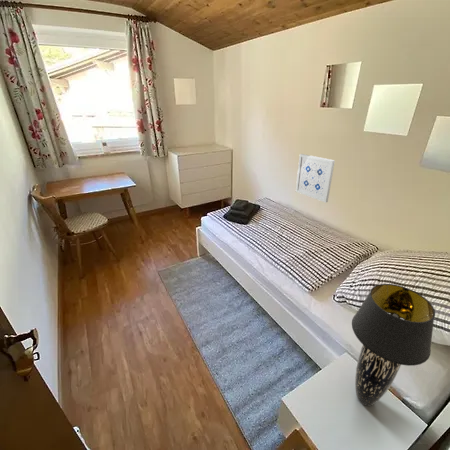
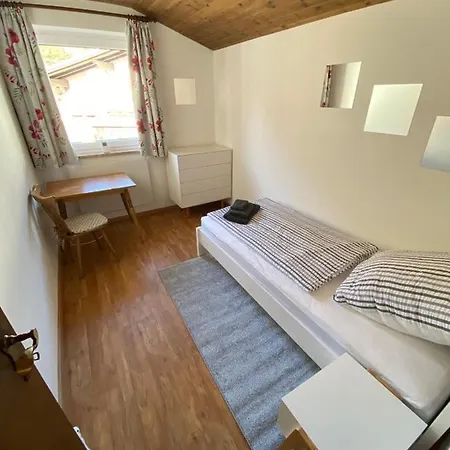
- table lamp [351,283,436,407]
- wall art [295,153,336,204]
